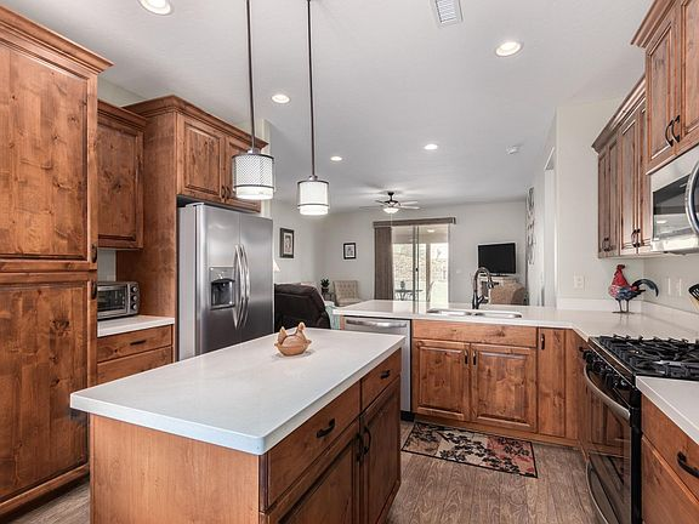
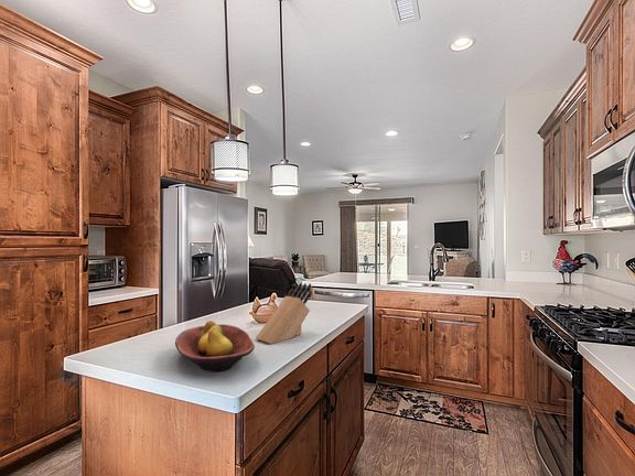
+ fruit bowl [174,320,256,374]
+ knife block [255,282,313,345]
